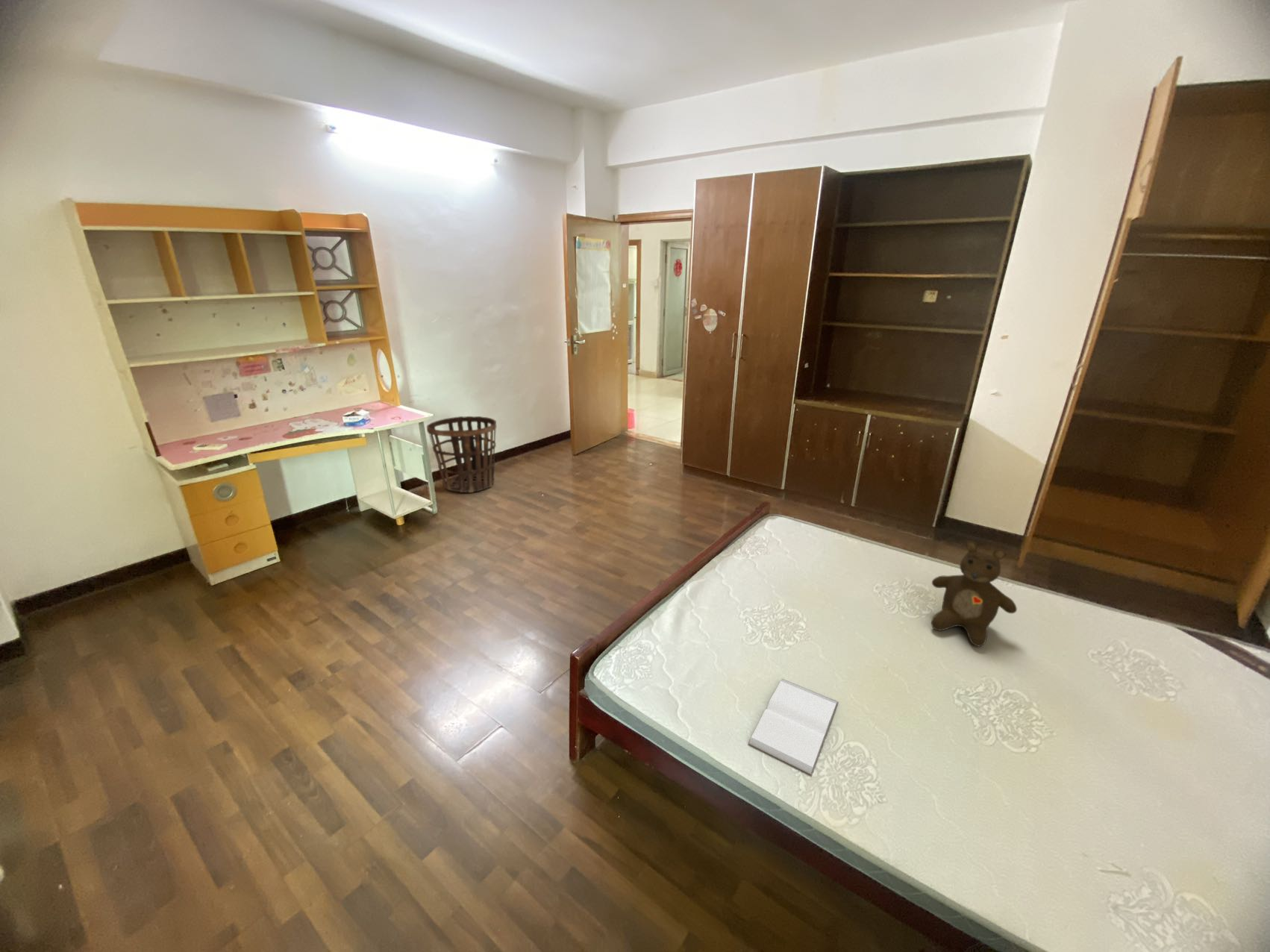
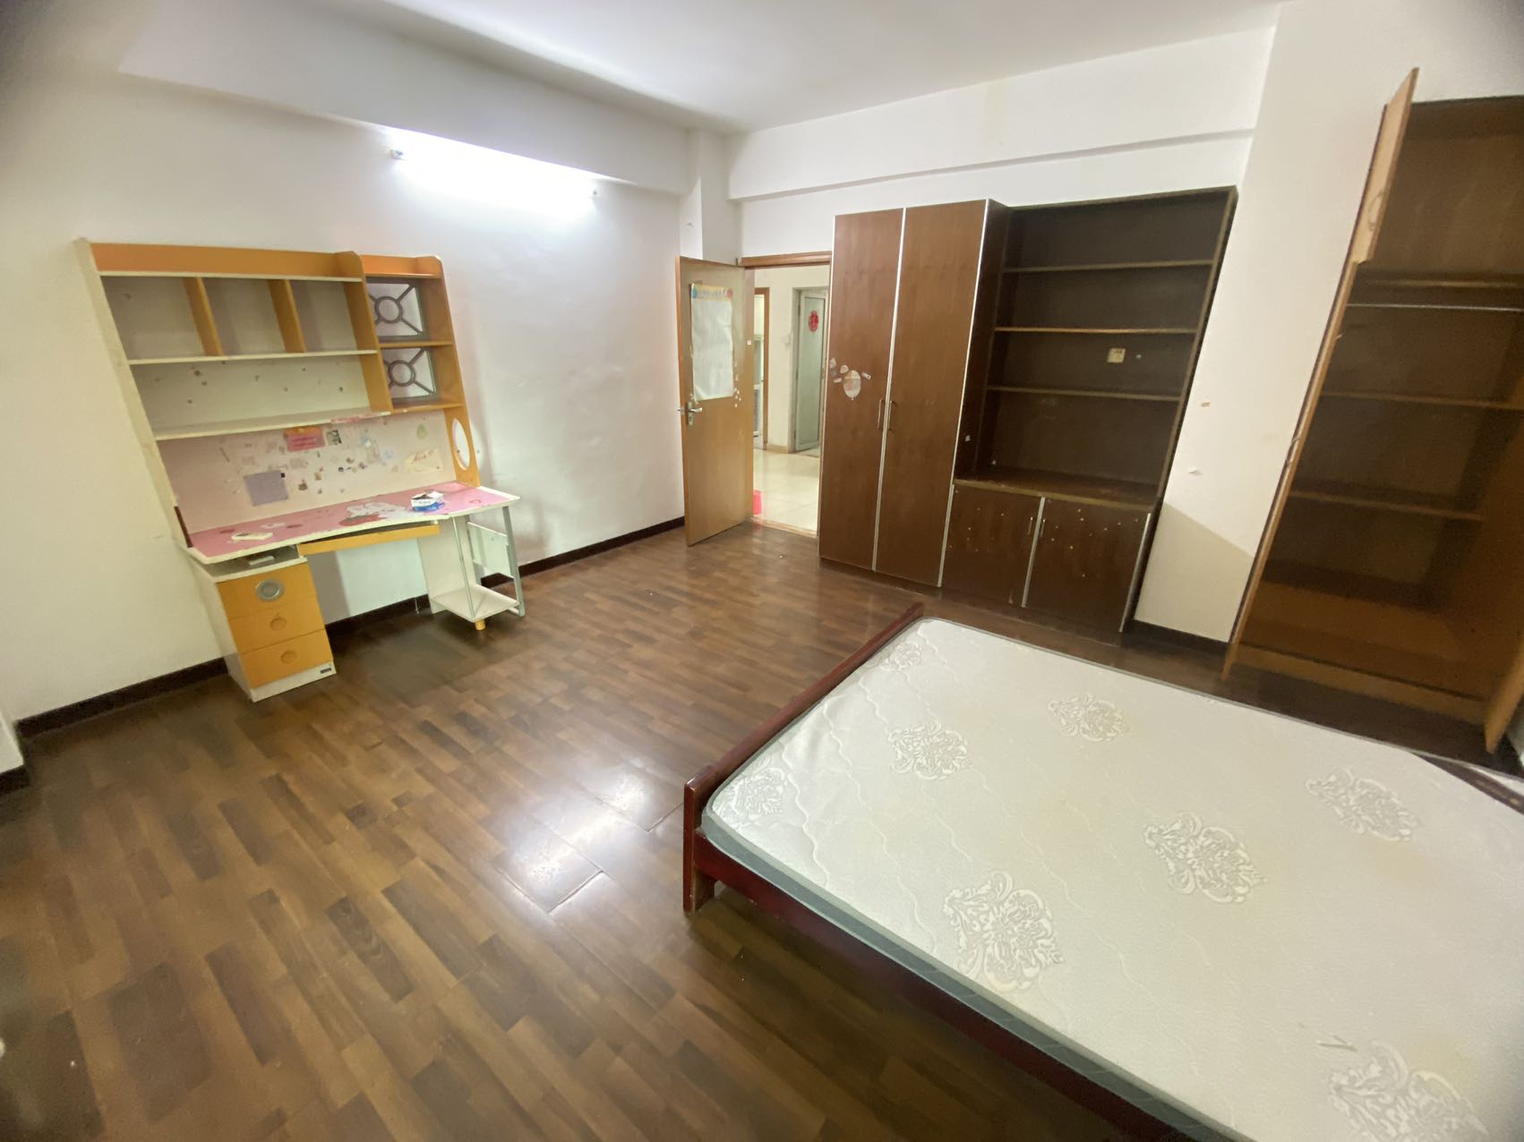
- basket [426,416,497,493]
- book [748,678,839,776]
- teddy bear [930,540,1018,648]
